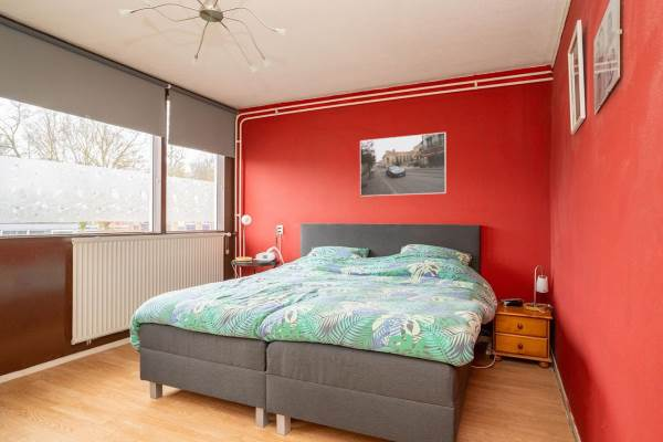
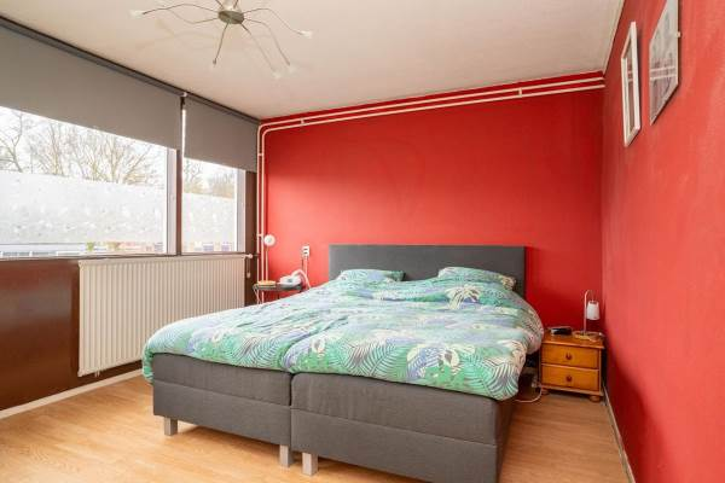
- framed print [359,131,448,198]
